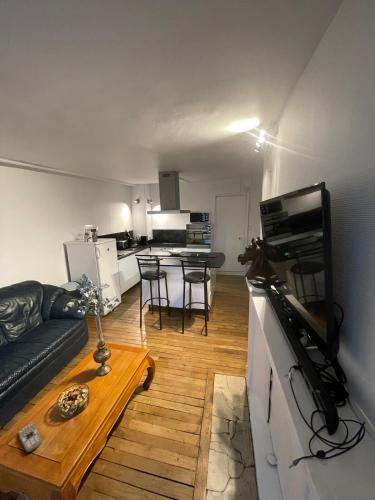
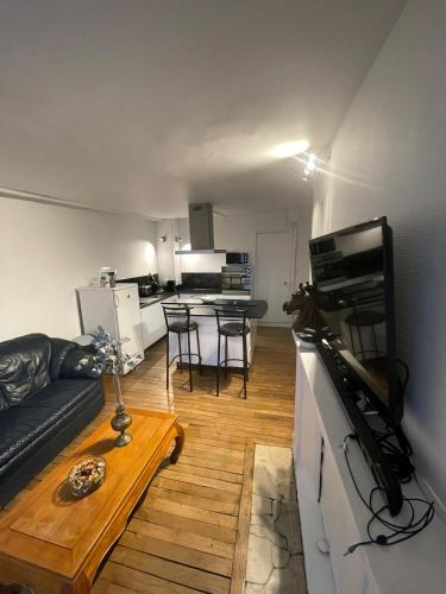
- remote control [17,421,42,453]
